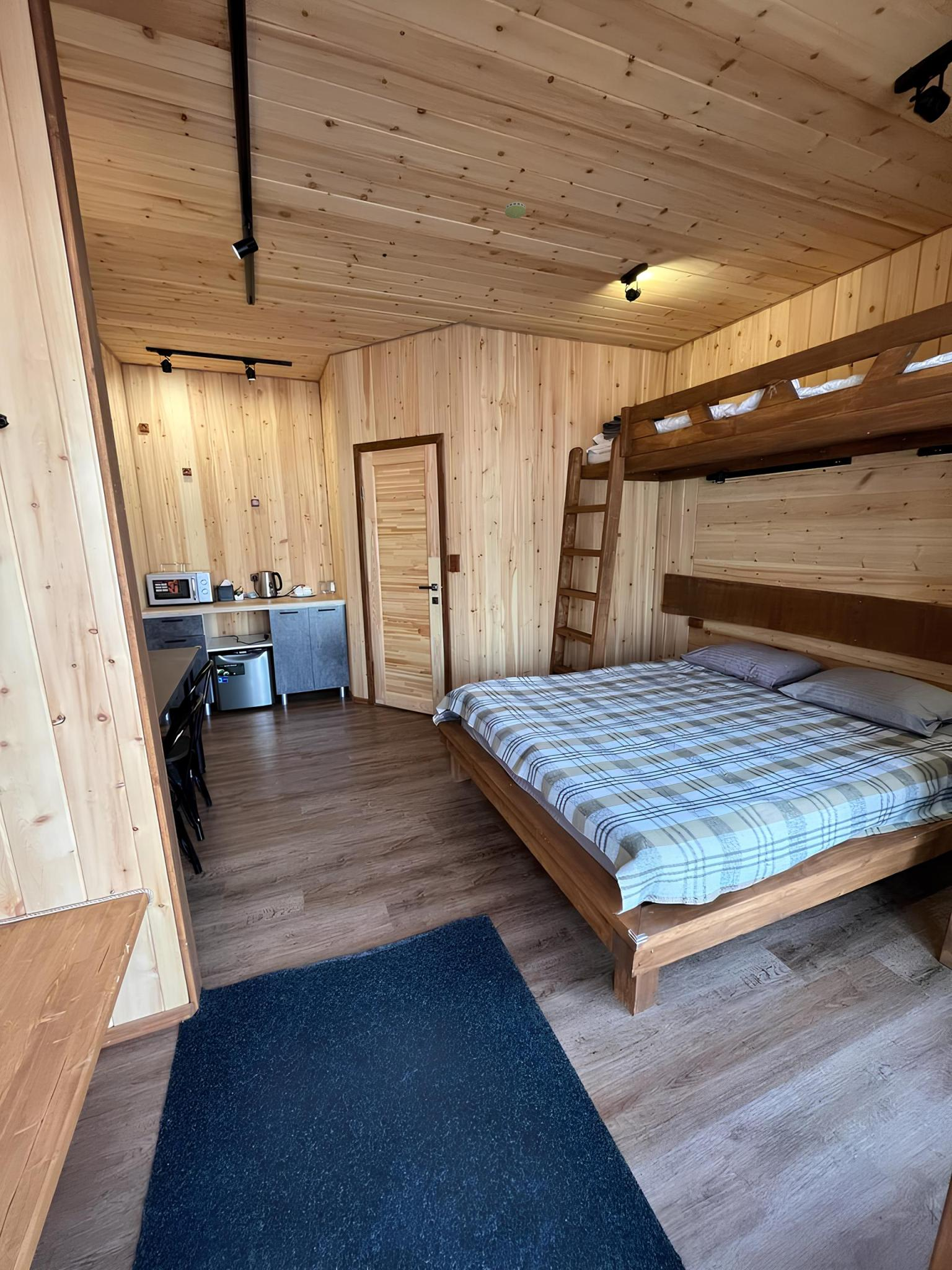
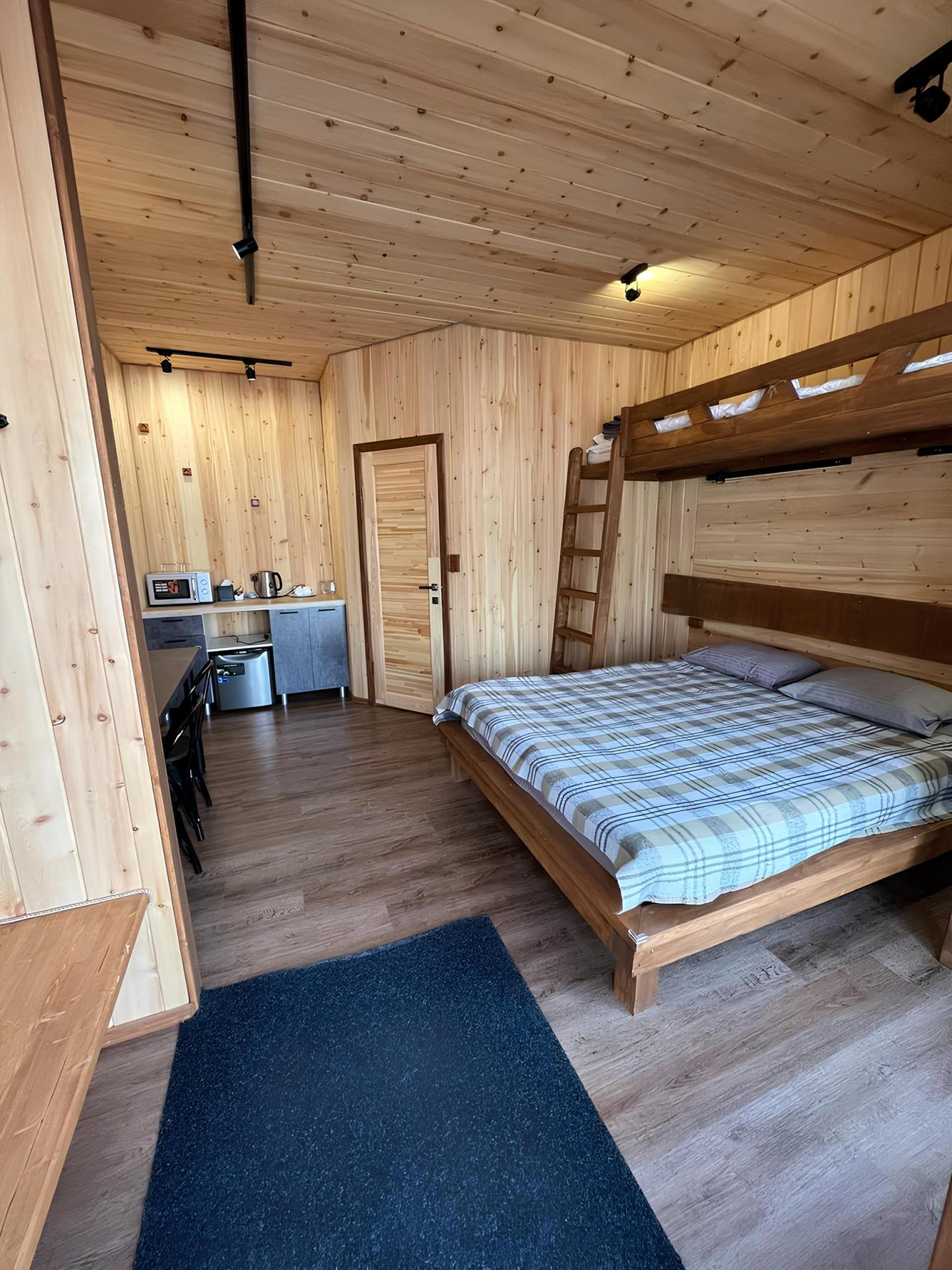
- smoke detector [505,201,526,219]
